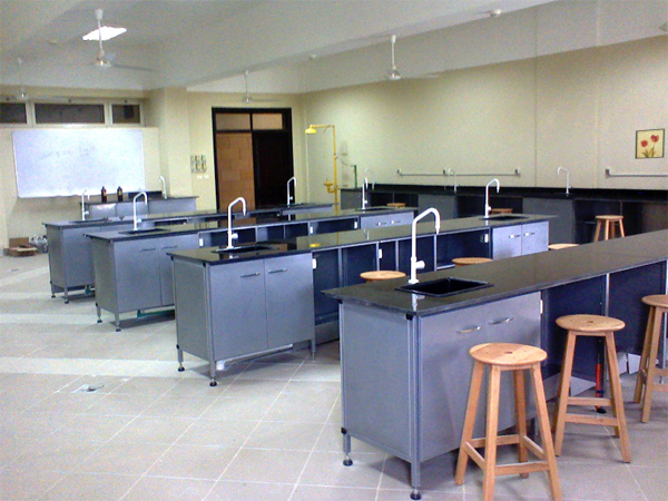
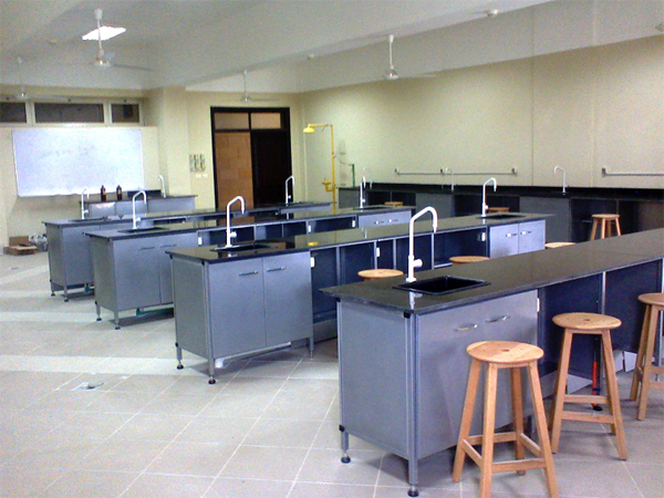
- wall art [633,127,666,160]
